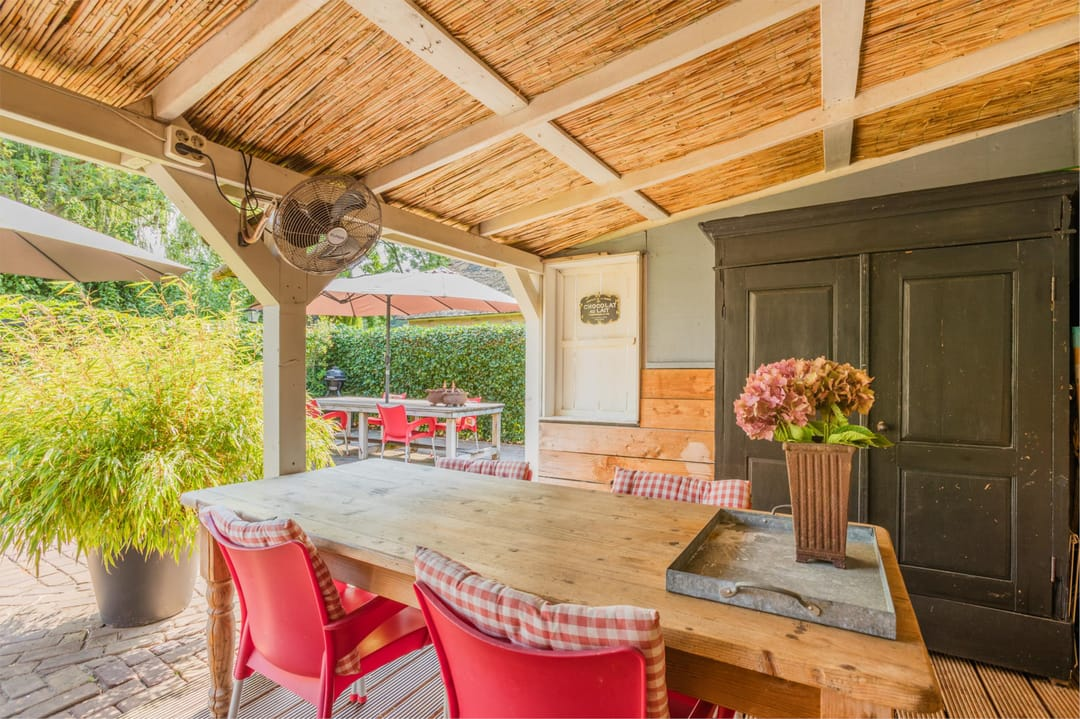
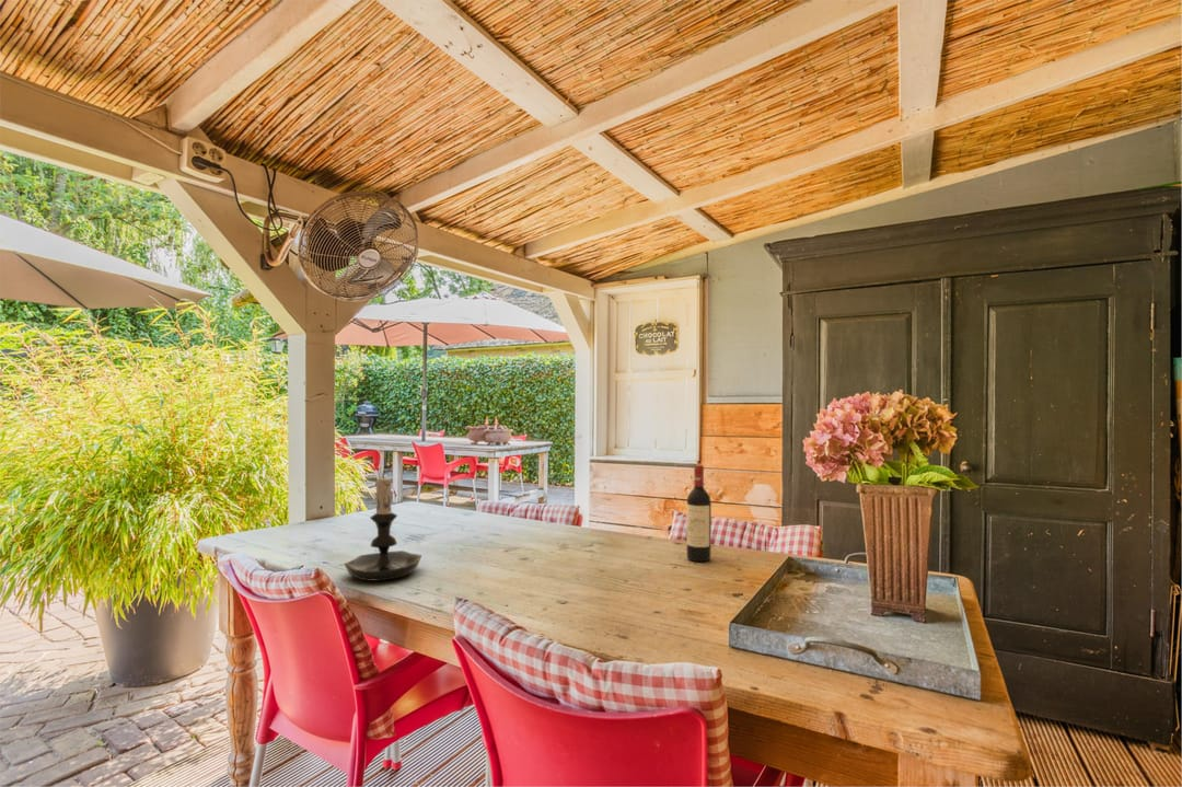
+ wine bottle [686,464,712,563]
+ candle holder [343,470,422,582]
